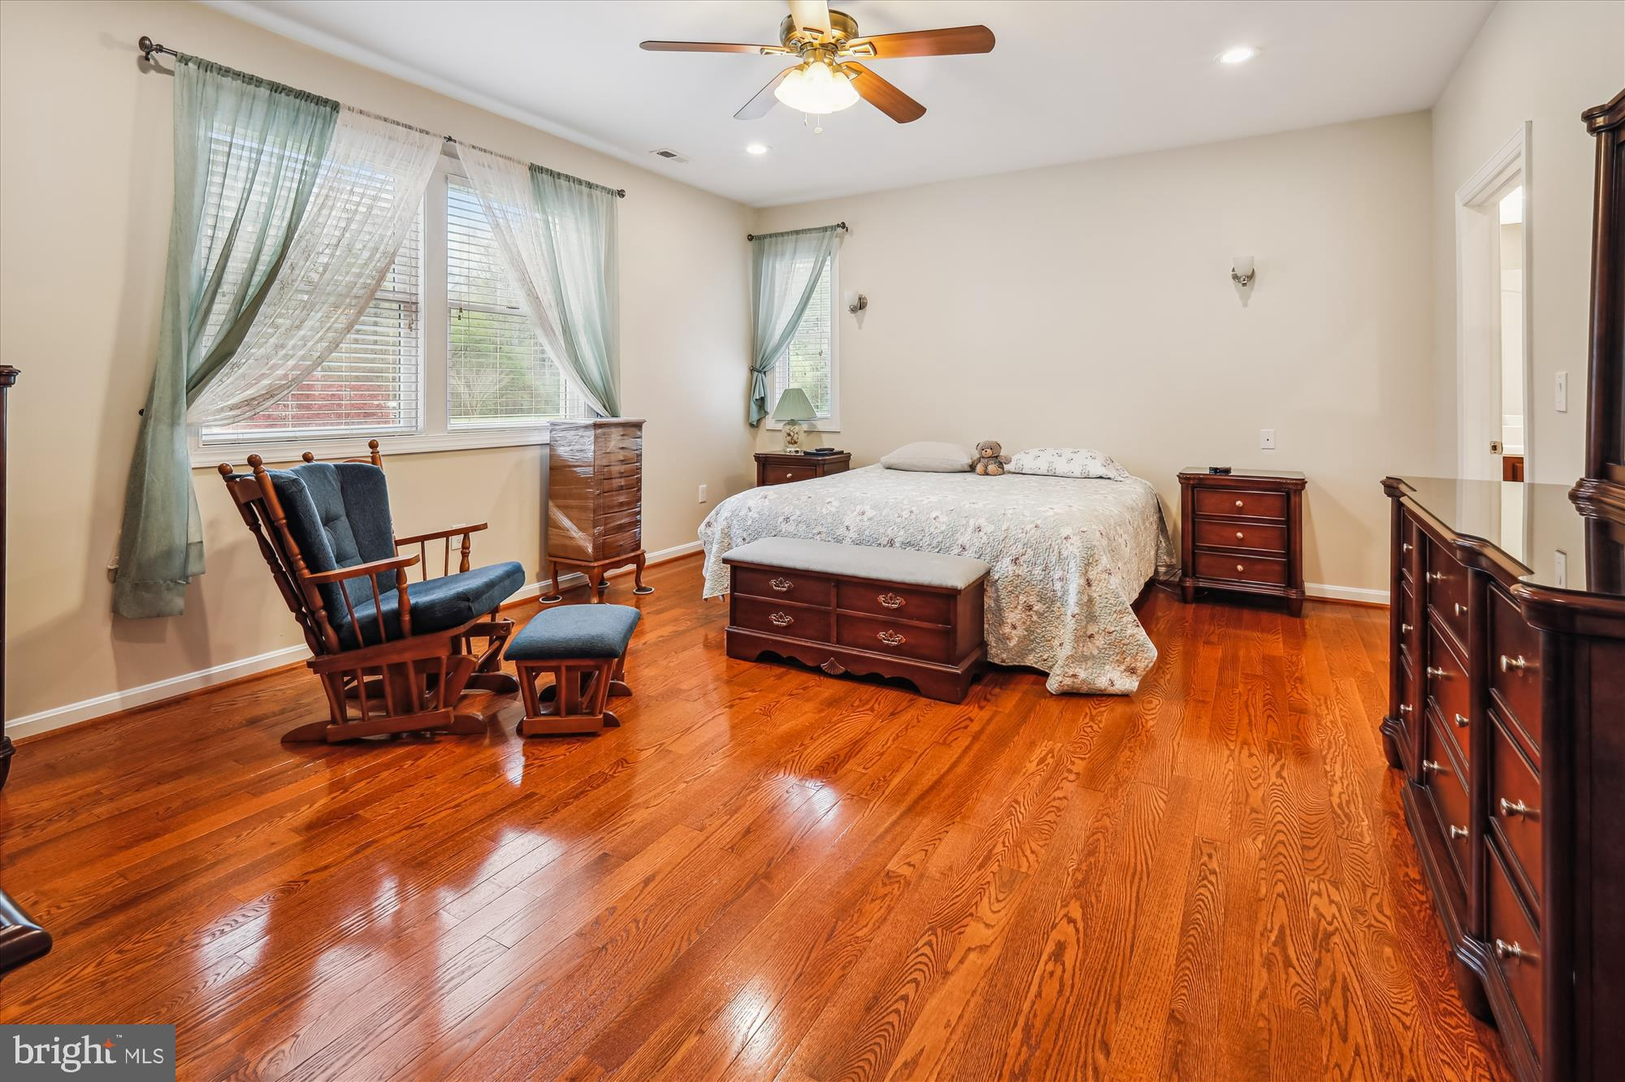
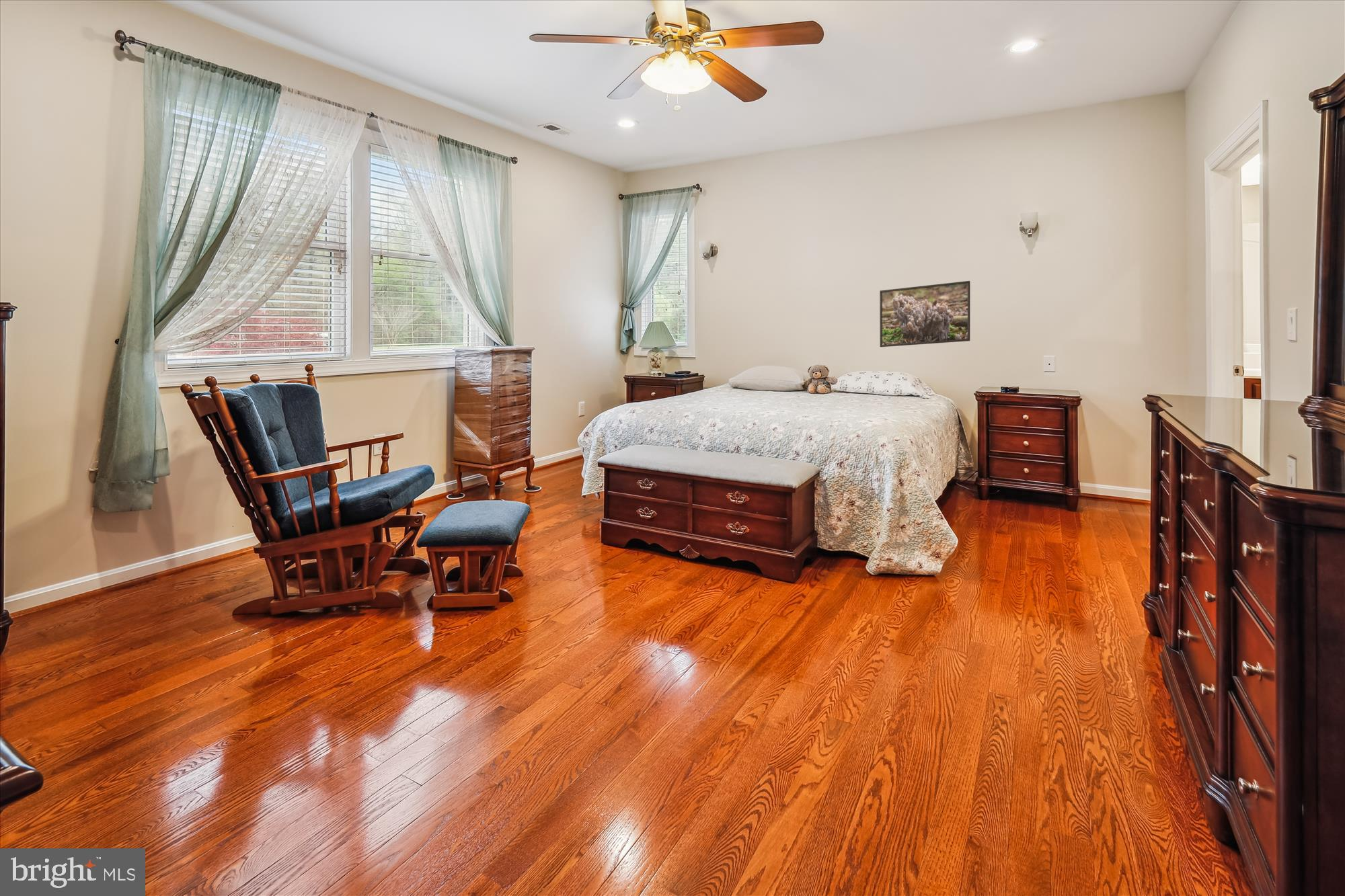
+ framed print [879,280,971,348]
